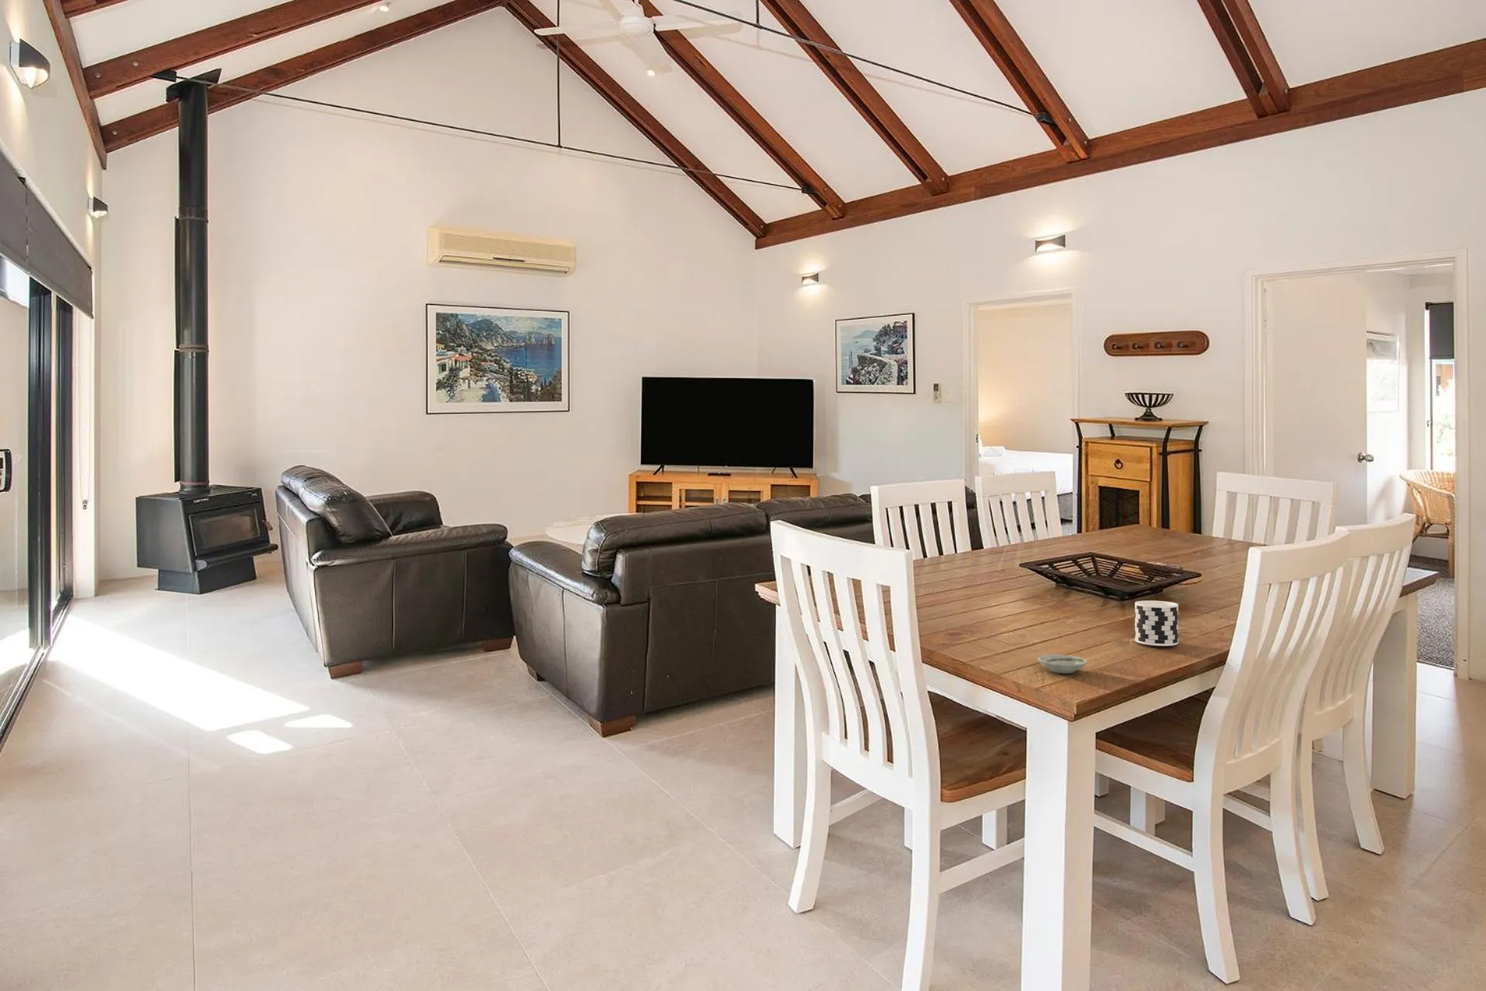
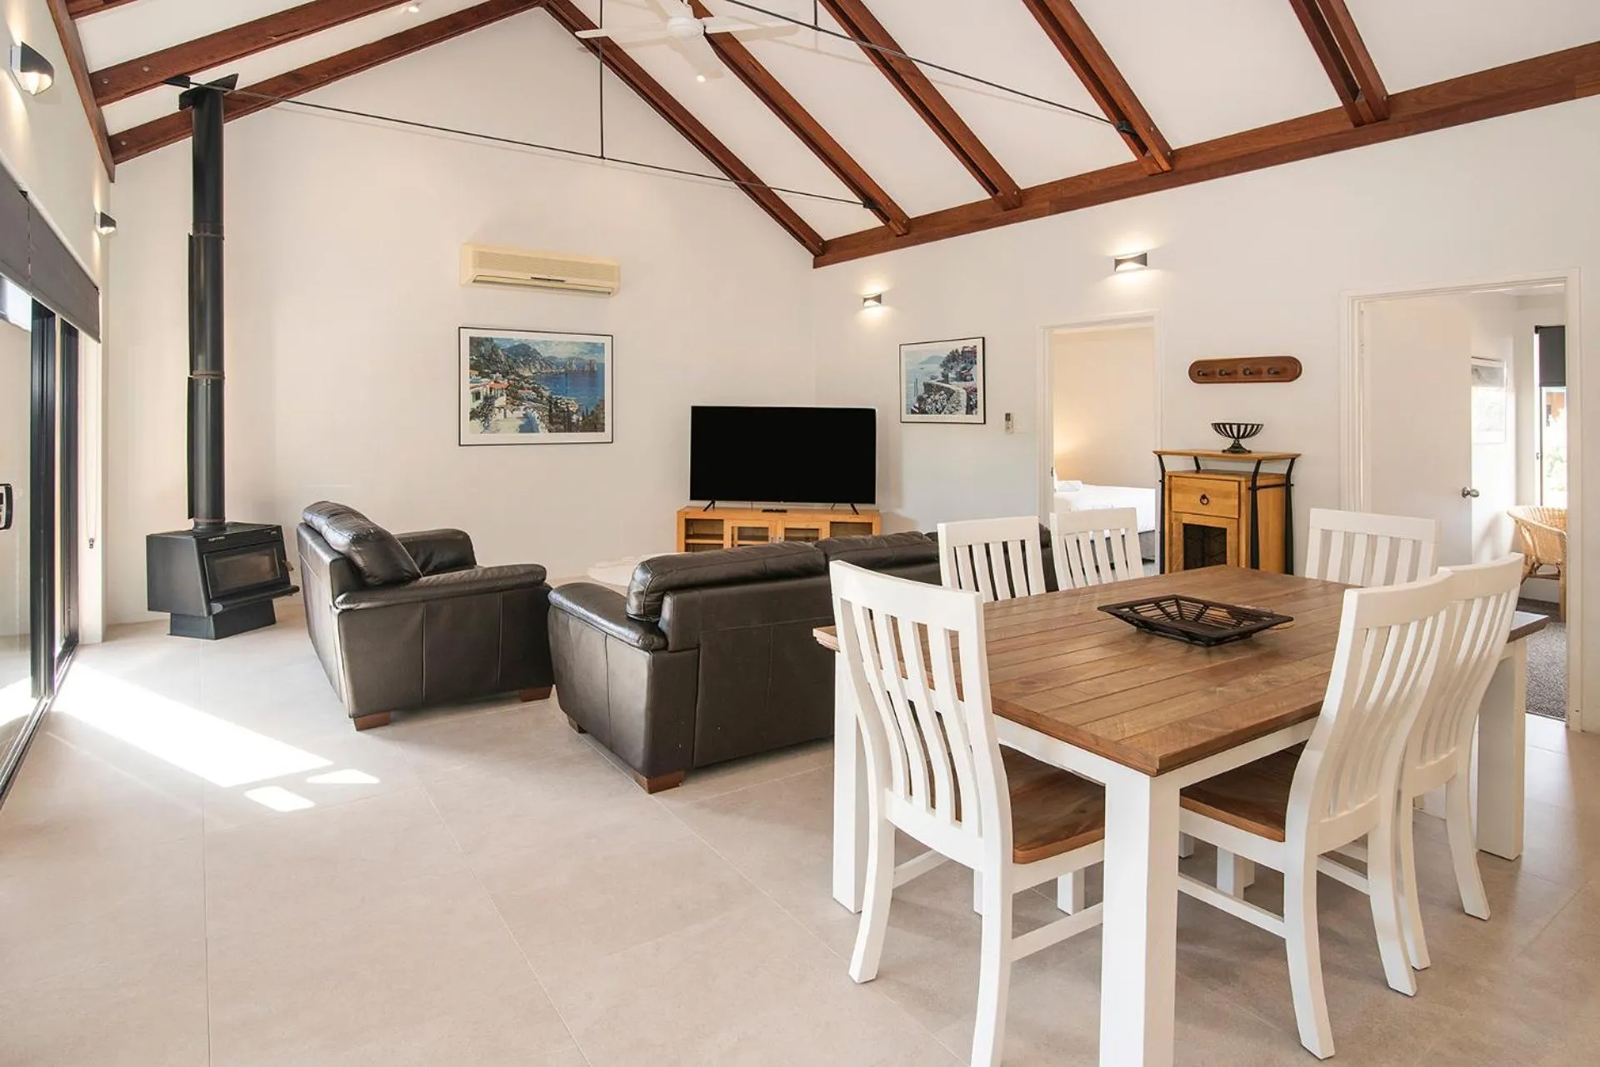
- saucer [1037,654,1088,674]
- cup [1134,599,1178,647]
